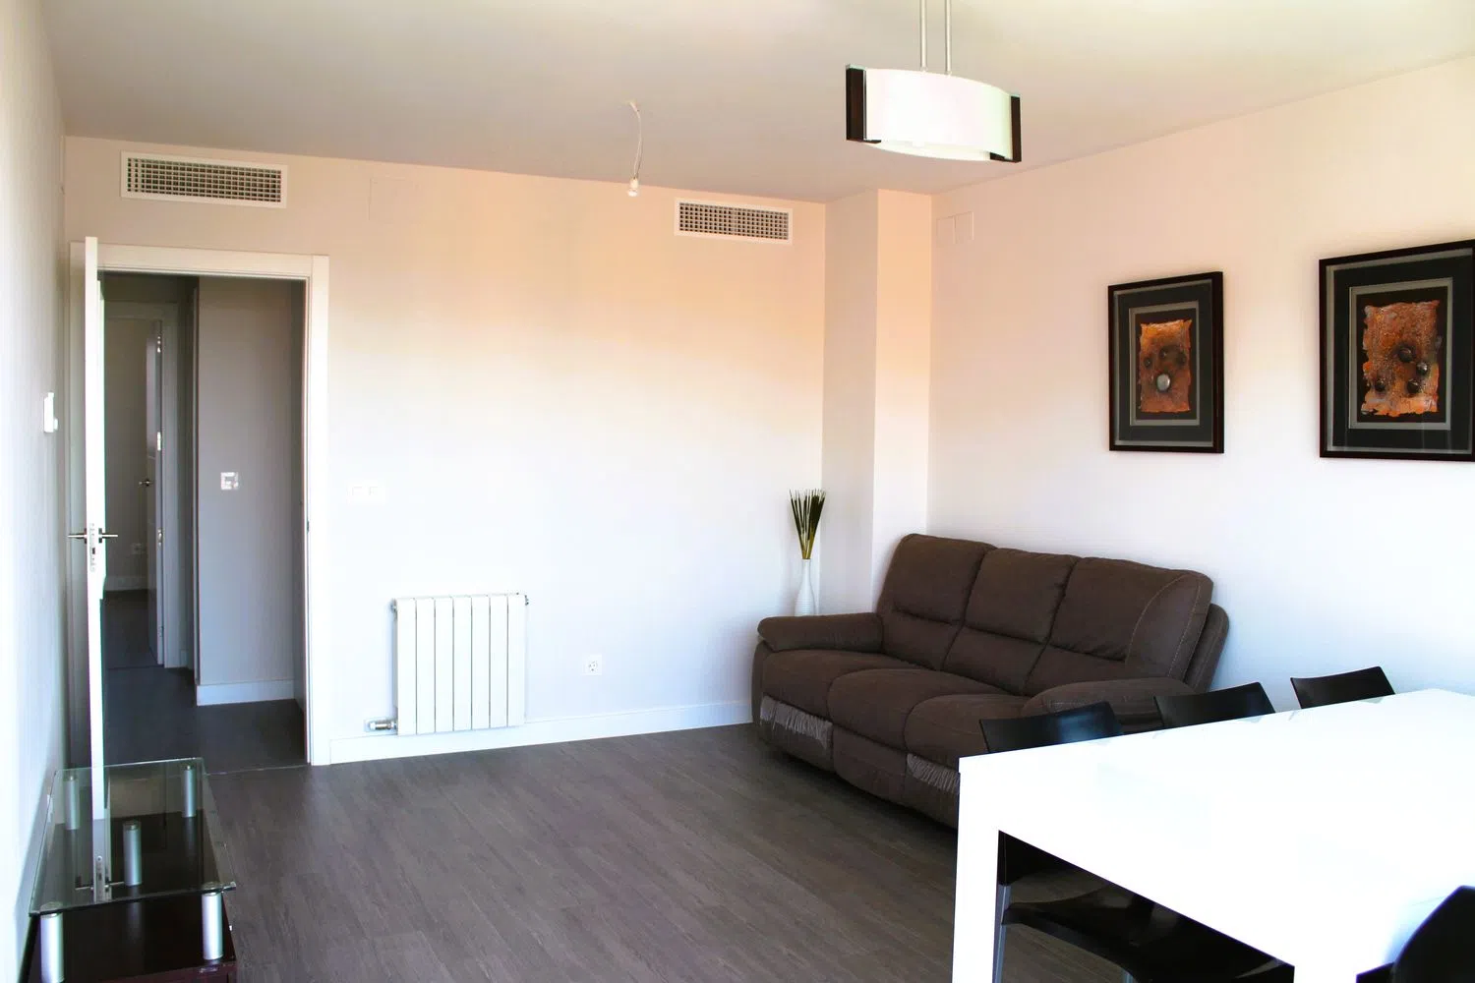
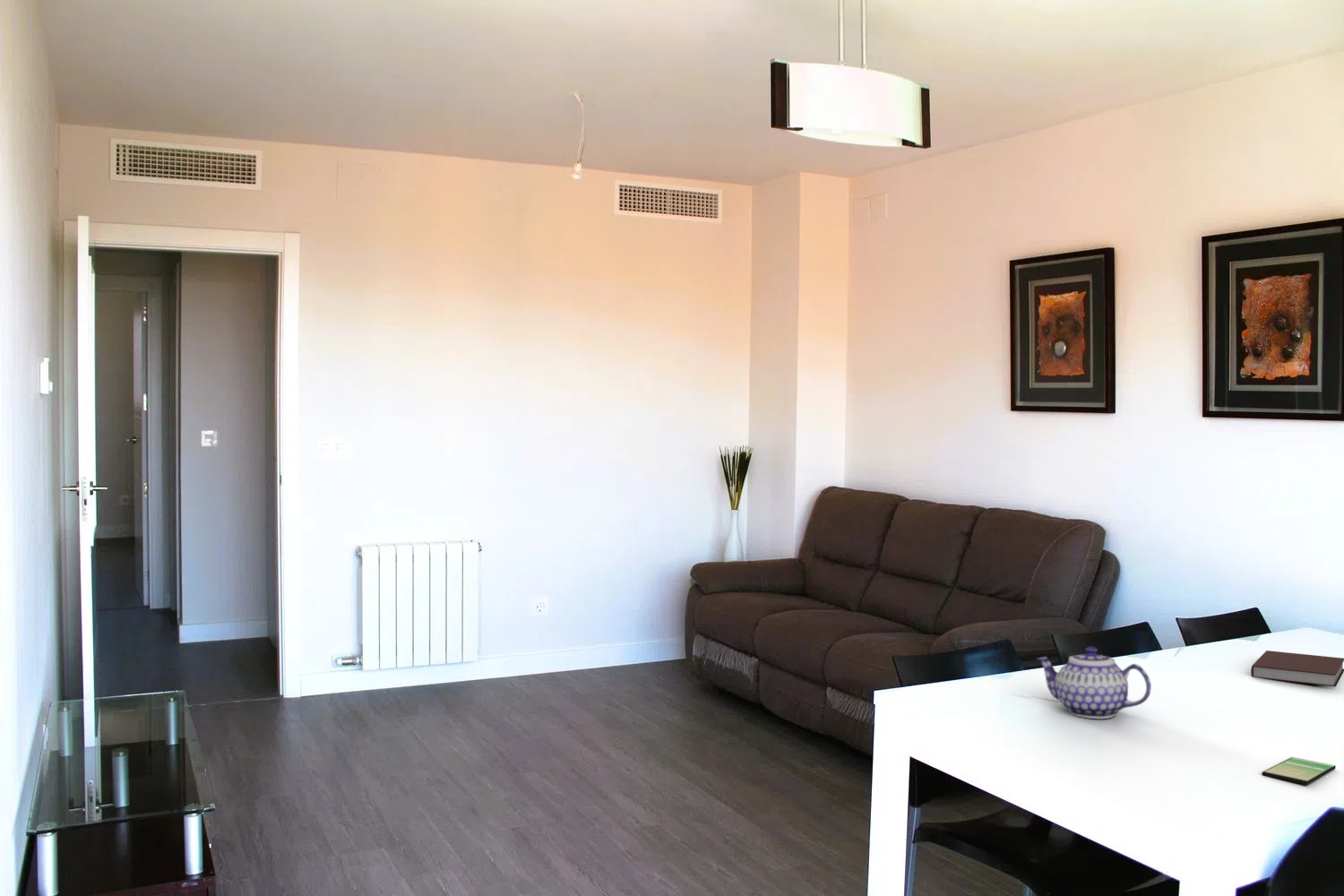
+ teapot [1035,646,1152,719]
+ smartphone [1262,756,1337,786]
+ notebook [1250,650,1344,688]
